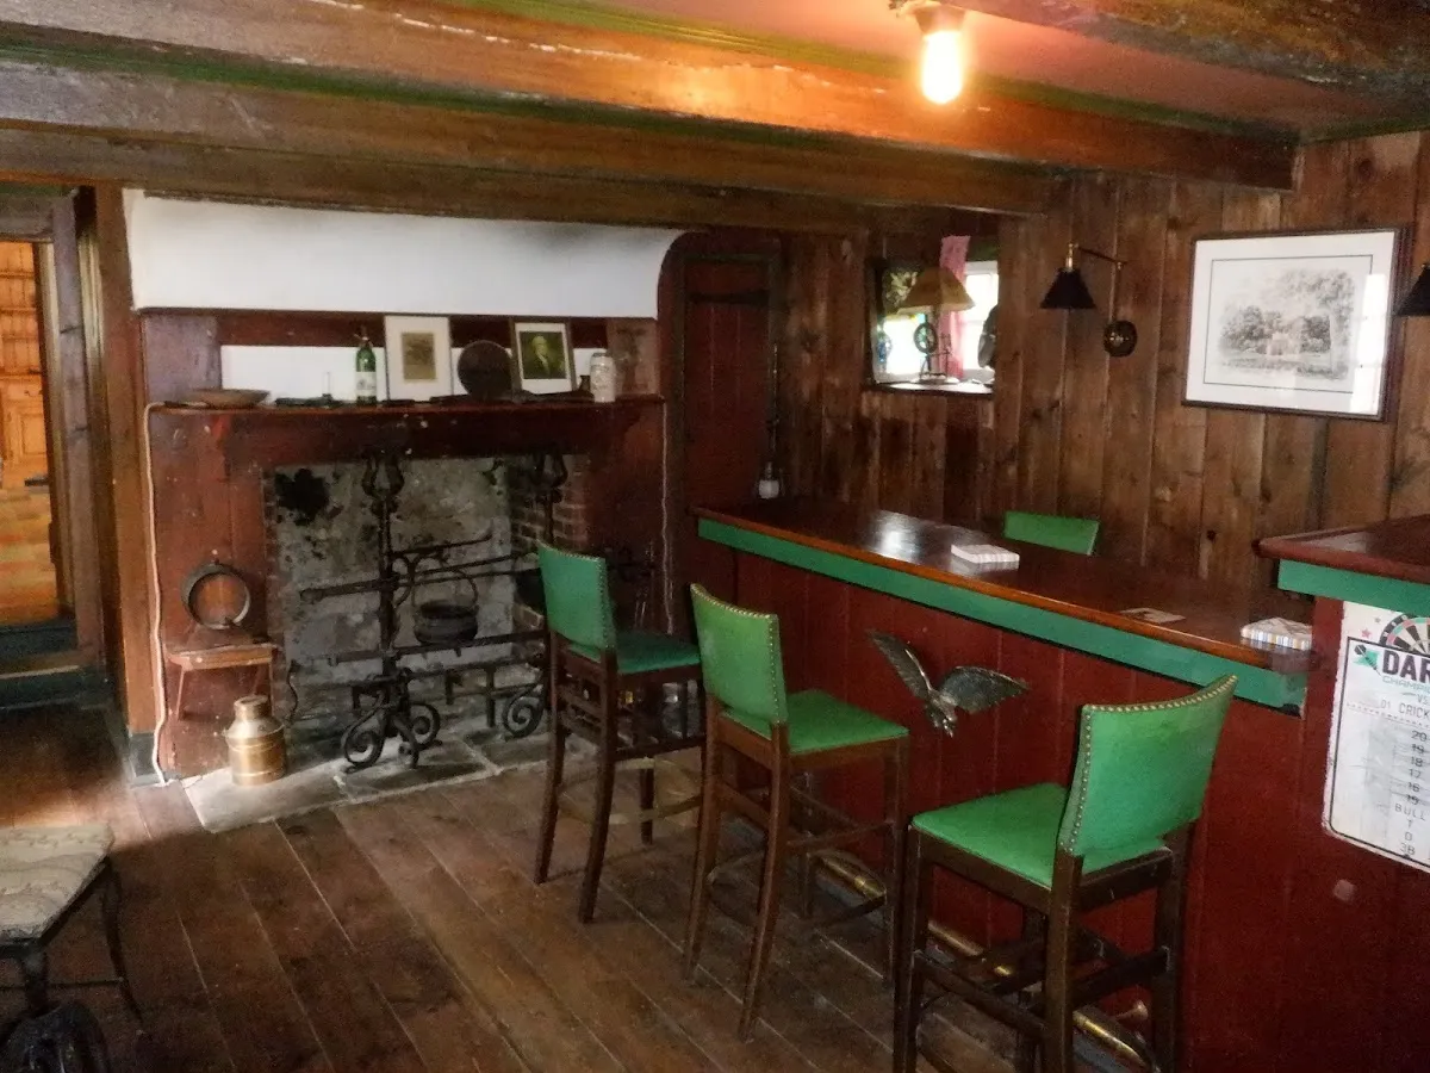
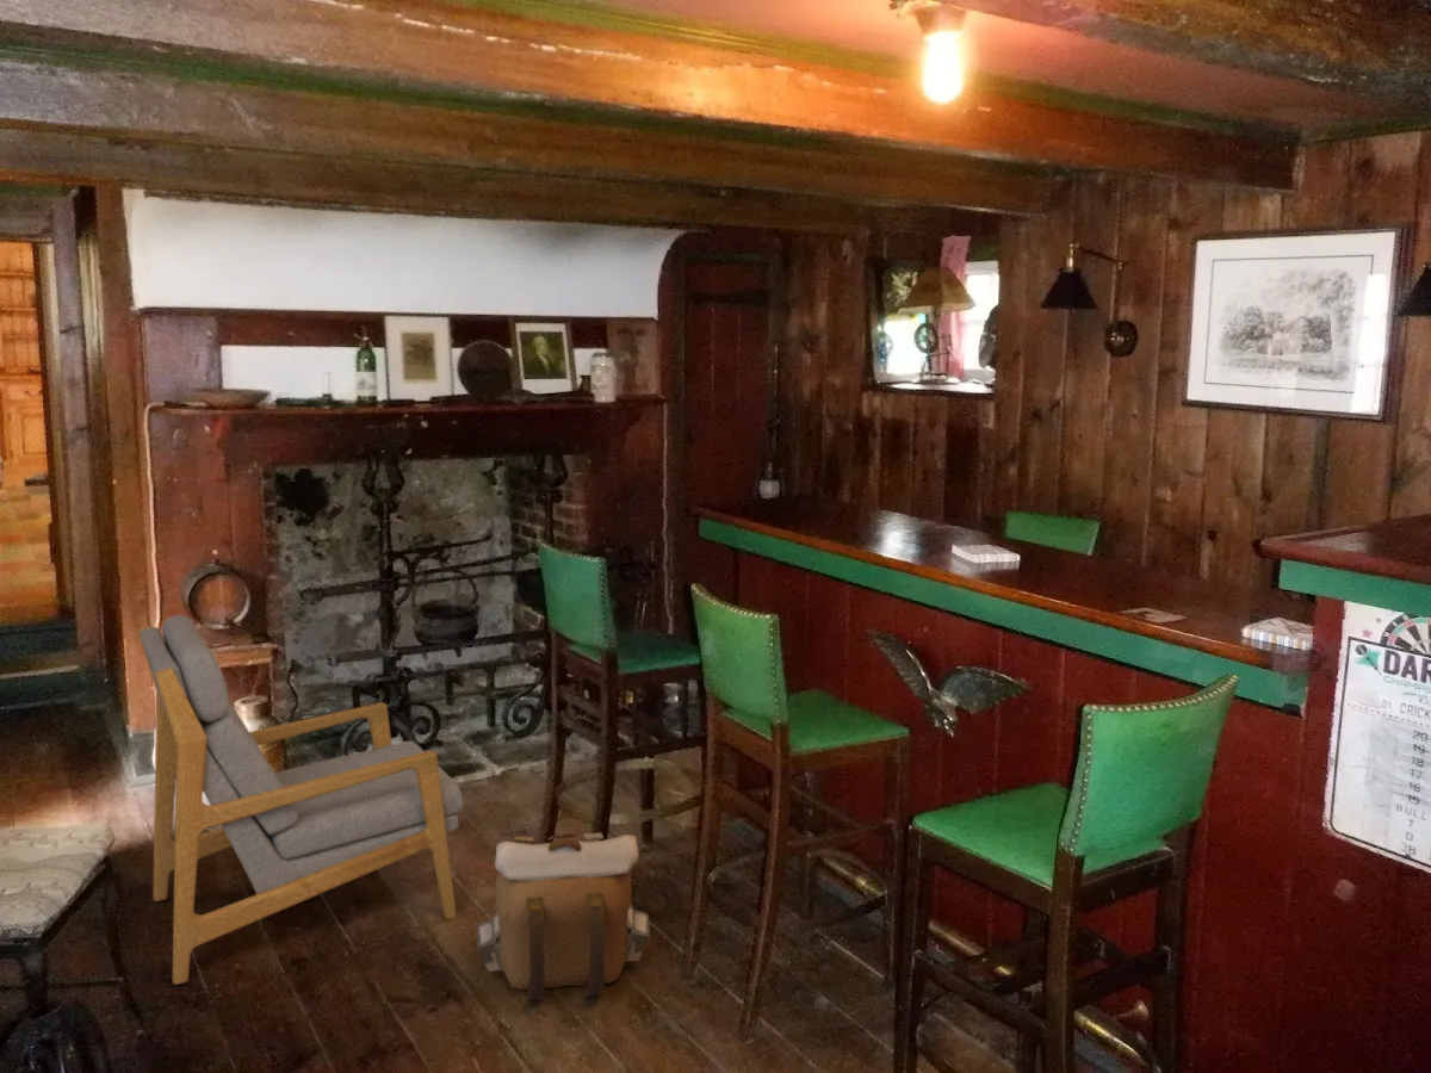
+ armchair [136,614,465,986]
+ backpack [476,832,651,1001]
